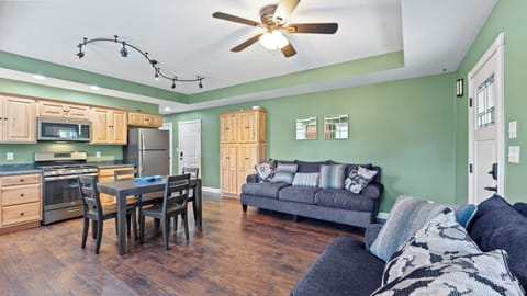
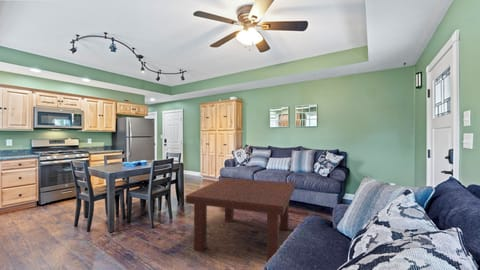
+ coffee table [185,177,296,263]
